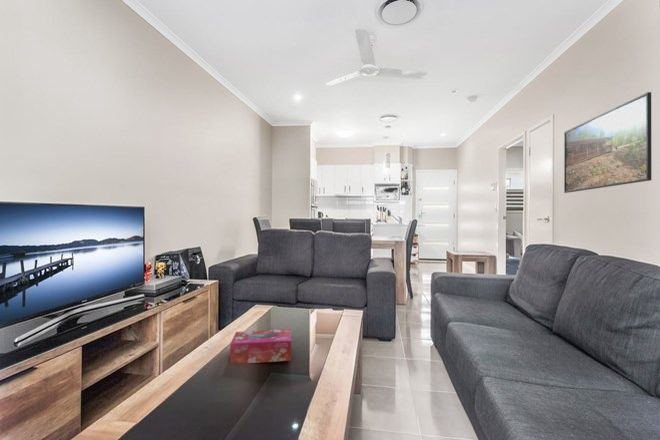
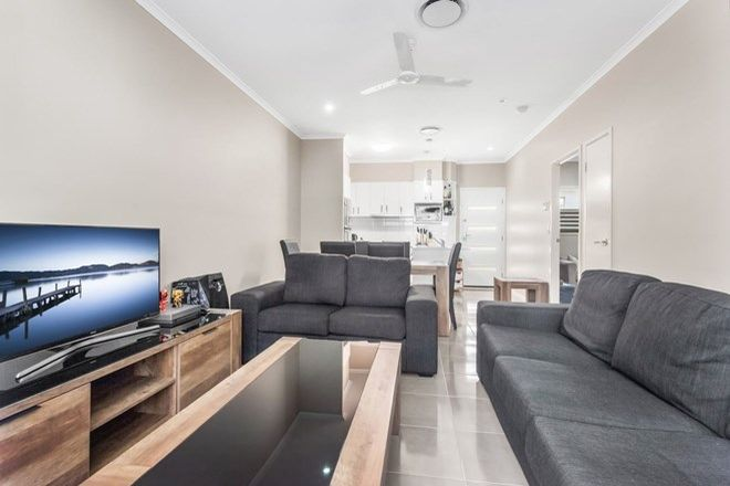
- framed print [563,91,652,194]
- tissue box [229,328,292,364]
